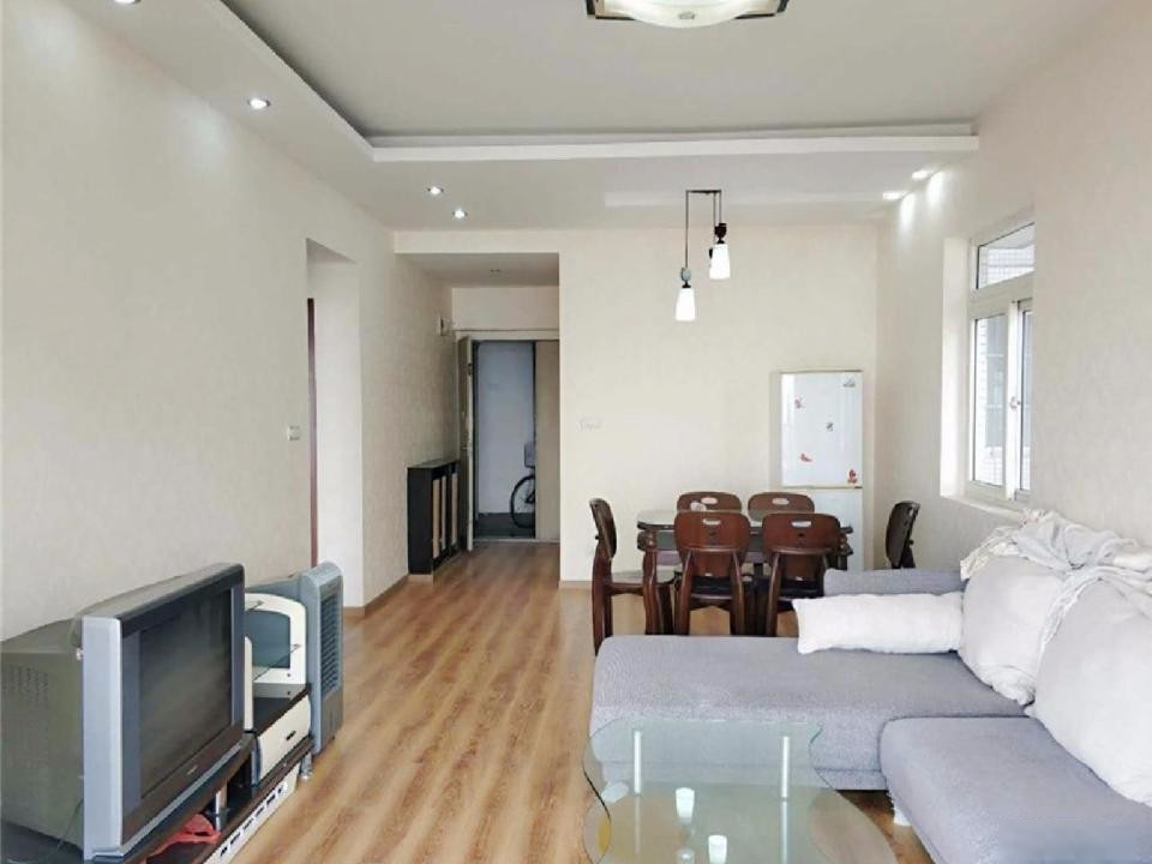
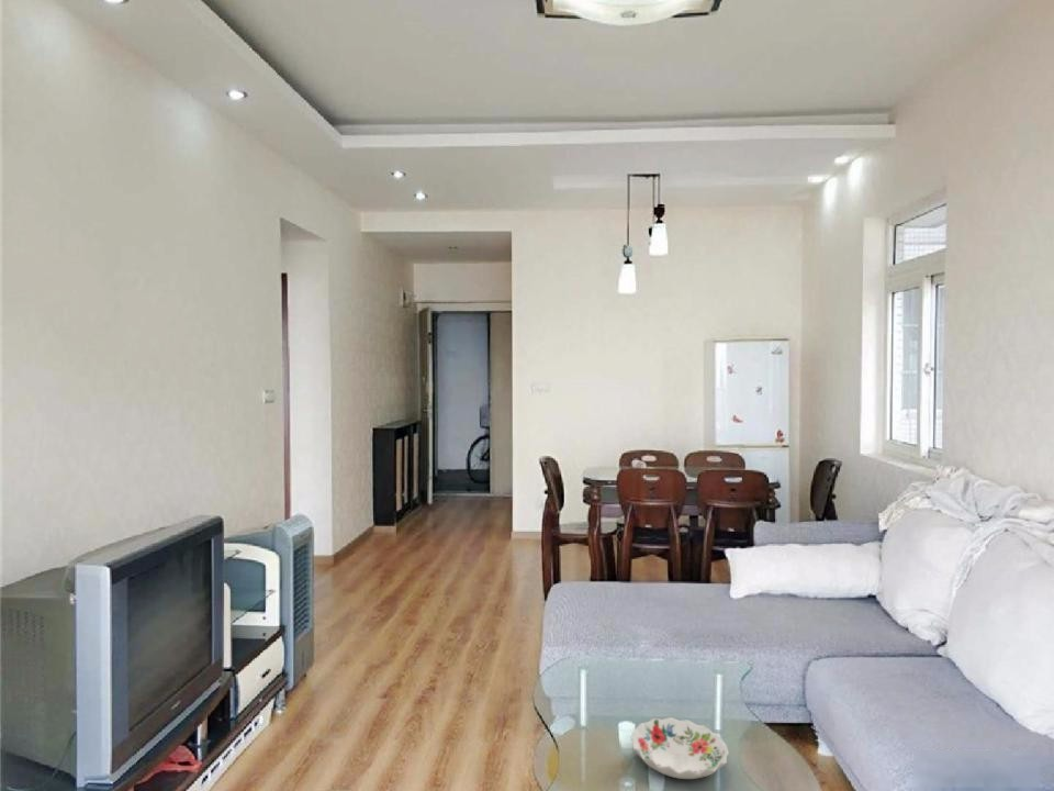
+ decorative bowl [629,716,730,780]
